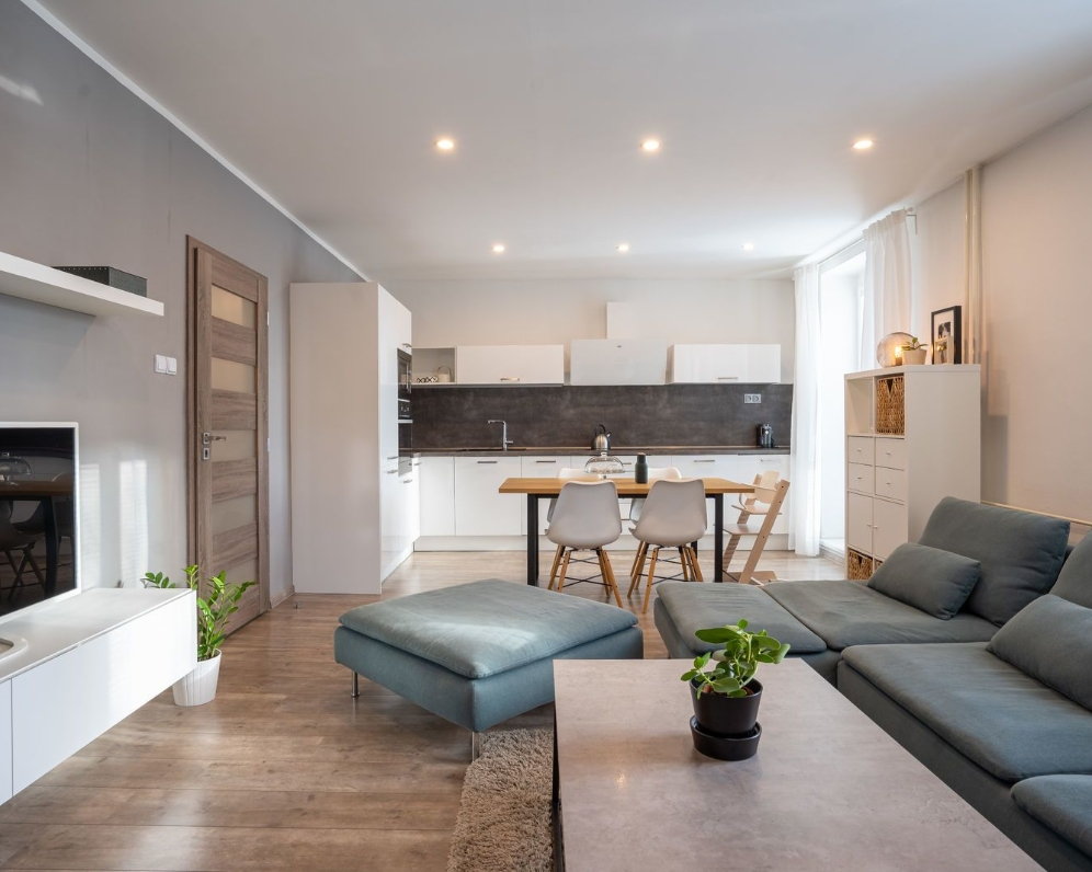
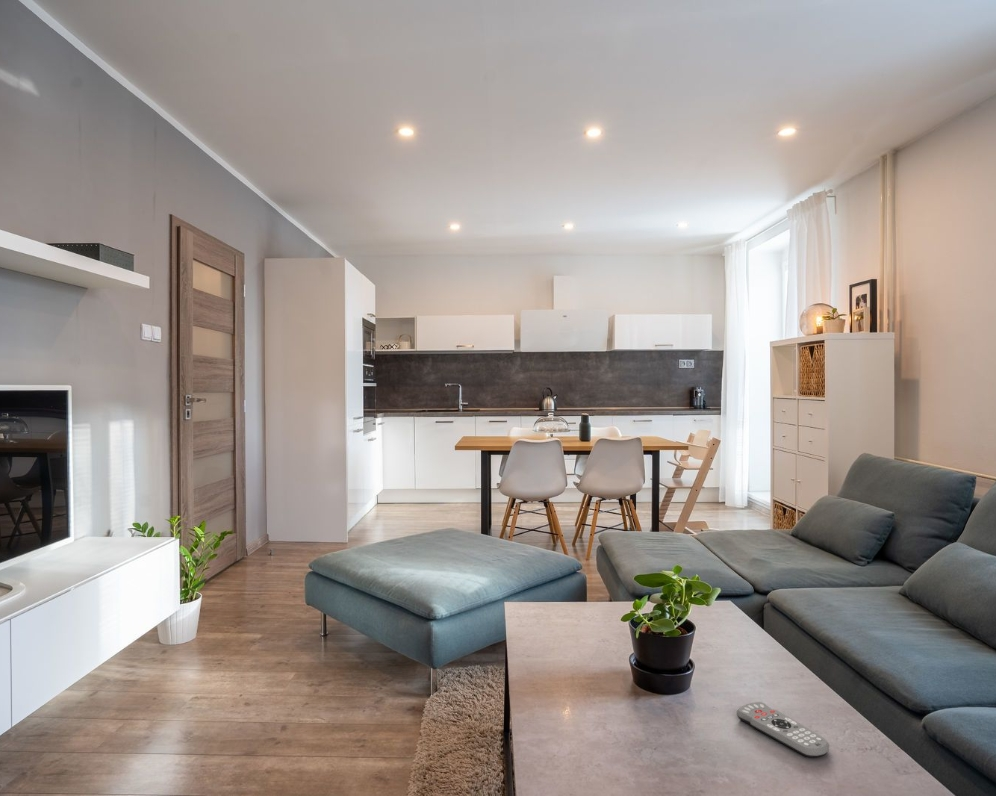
+ remote control [736,701,830,758]
